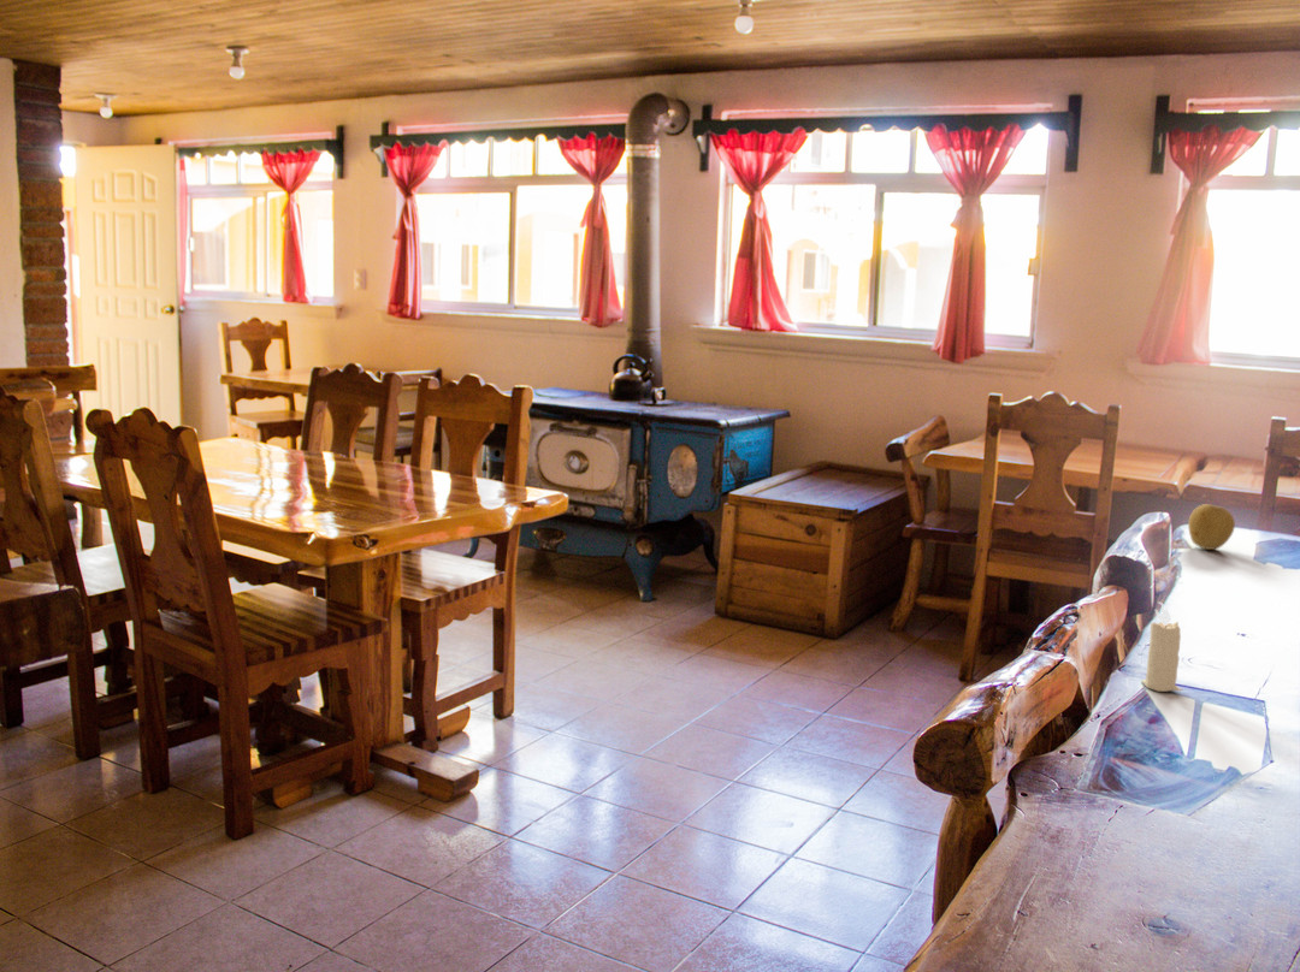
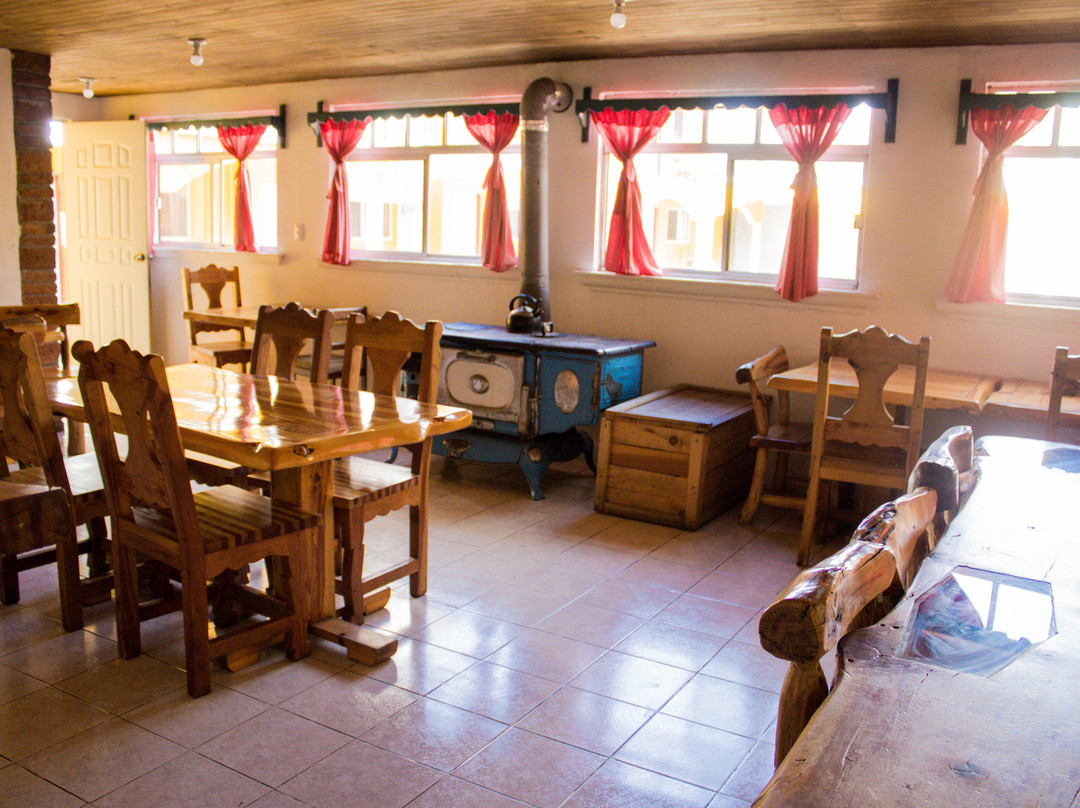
- candle [1140,600,1183,693]
- fruit [1187,503,1236,551]
